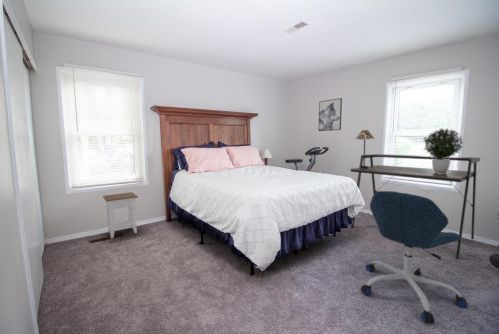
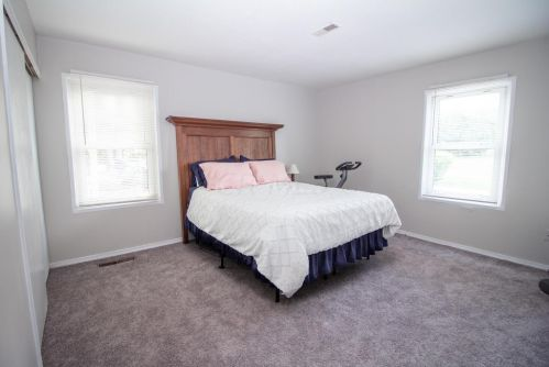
- potted plant [423,127,464,174]
- nightstand [102,191,139,239]
- wall art [318,97,343,132]
- office chair [360,190,469,325]
- table lamp [354,129,375,169]
- desk [349,153,481,259]
